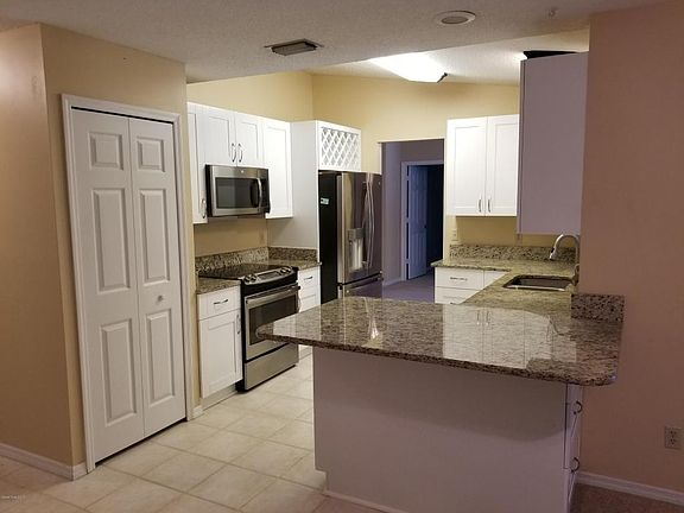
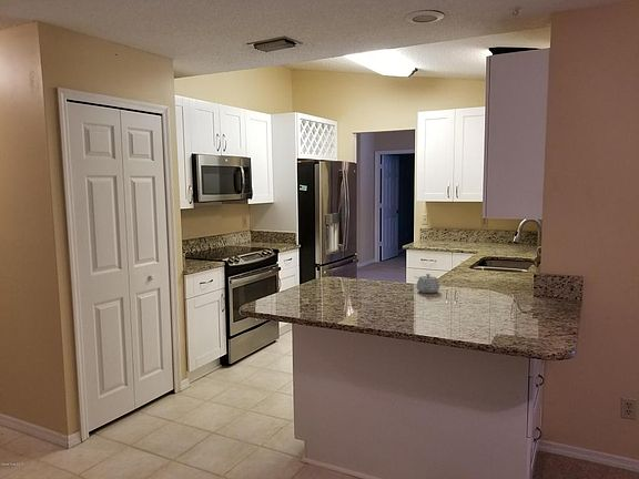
+ teapot [415,273,440,294]
